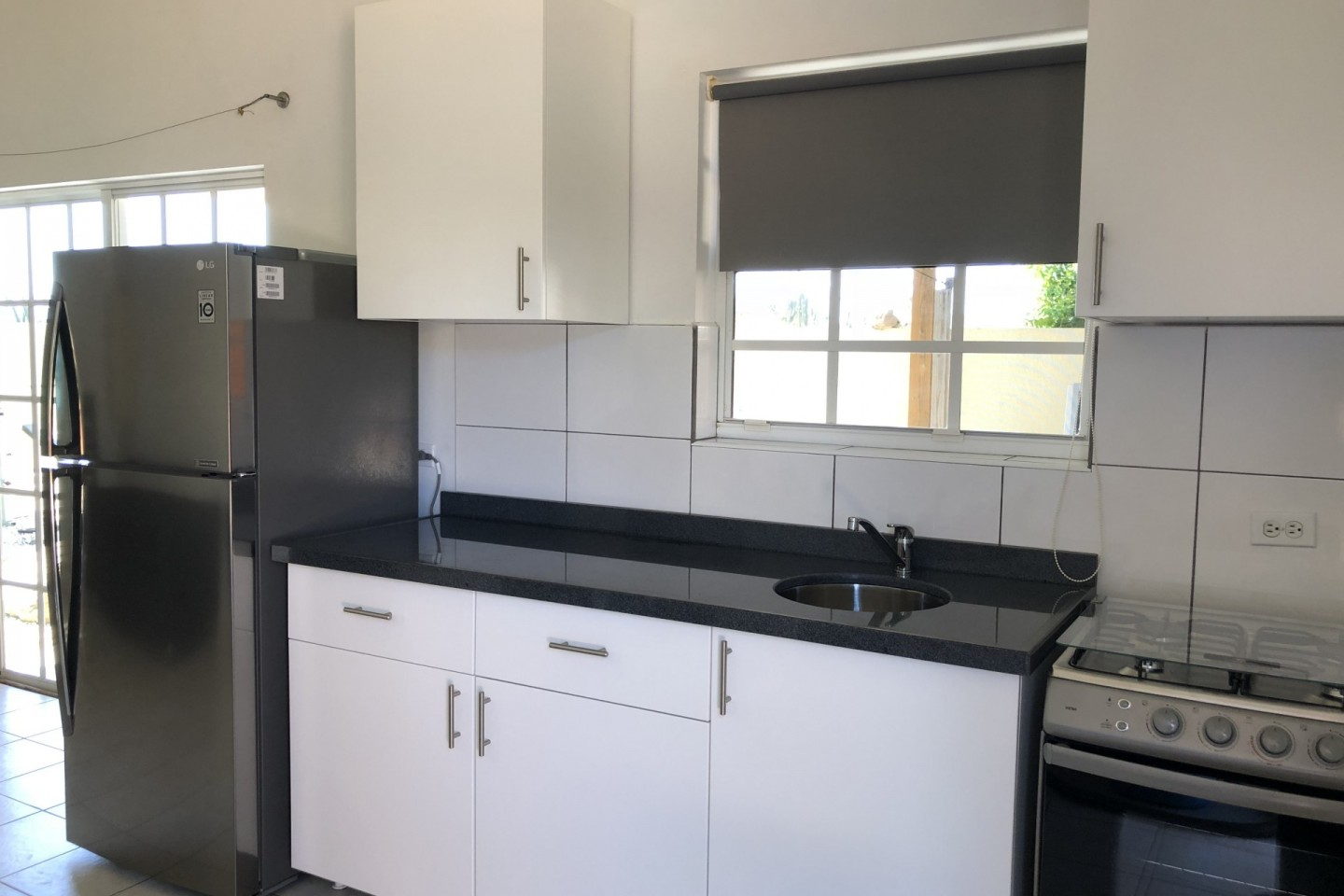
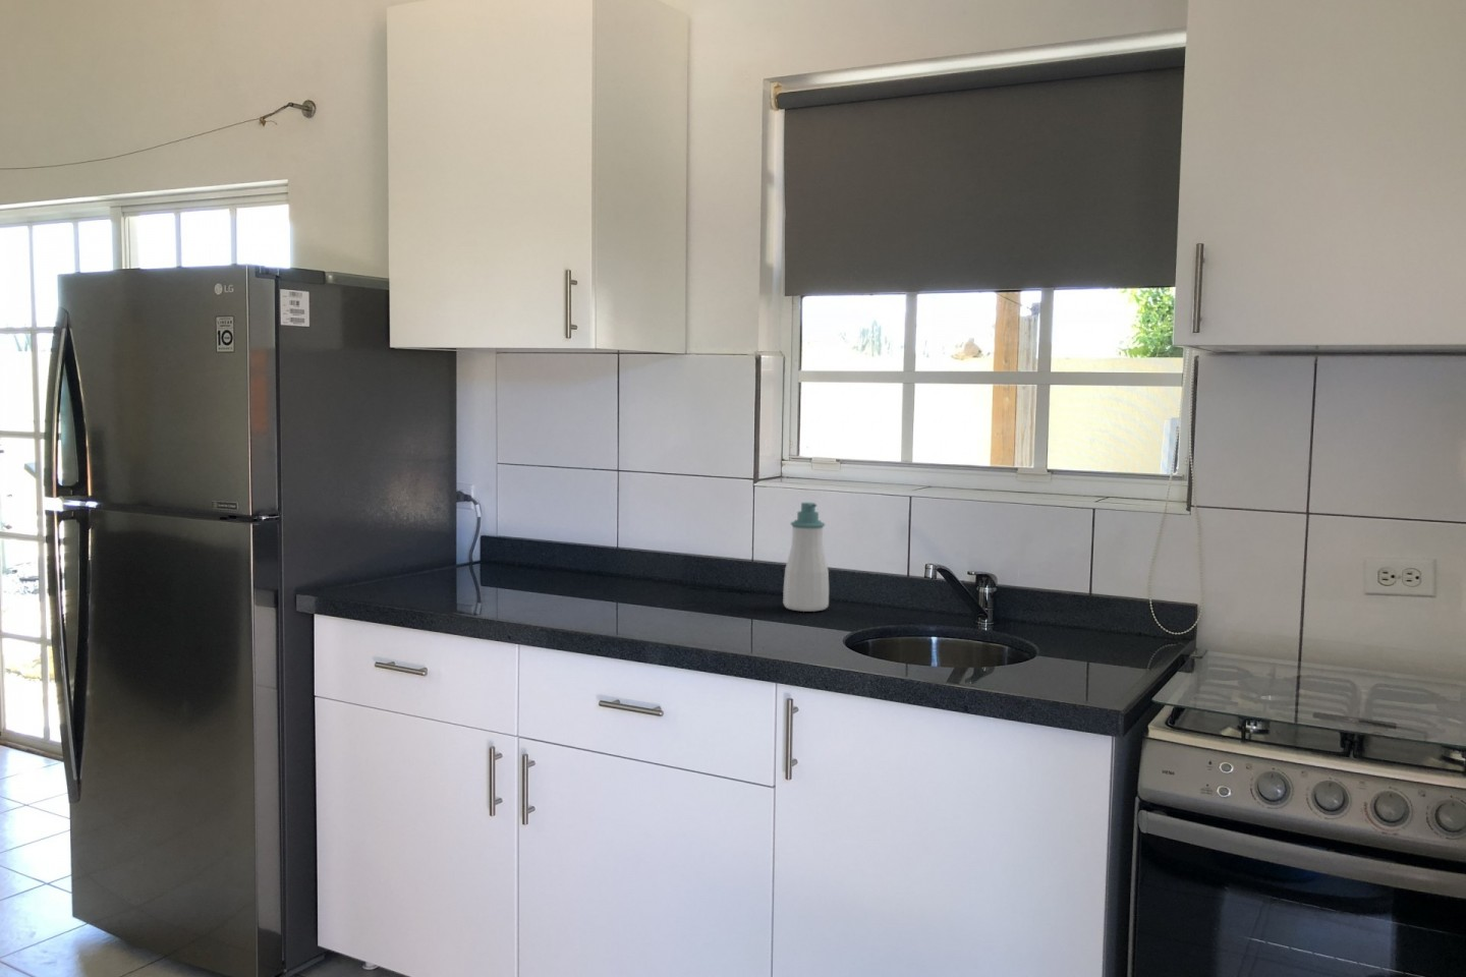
+ soap bottle [782,502,830,613]
